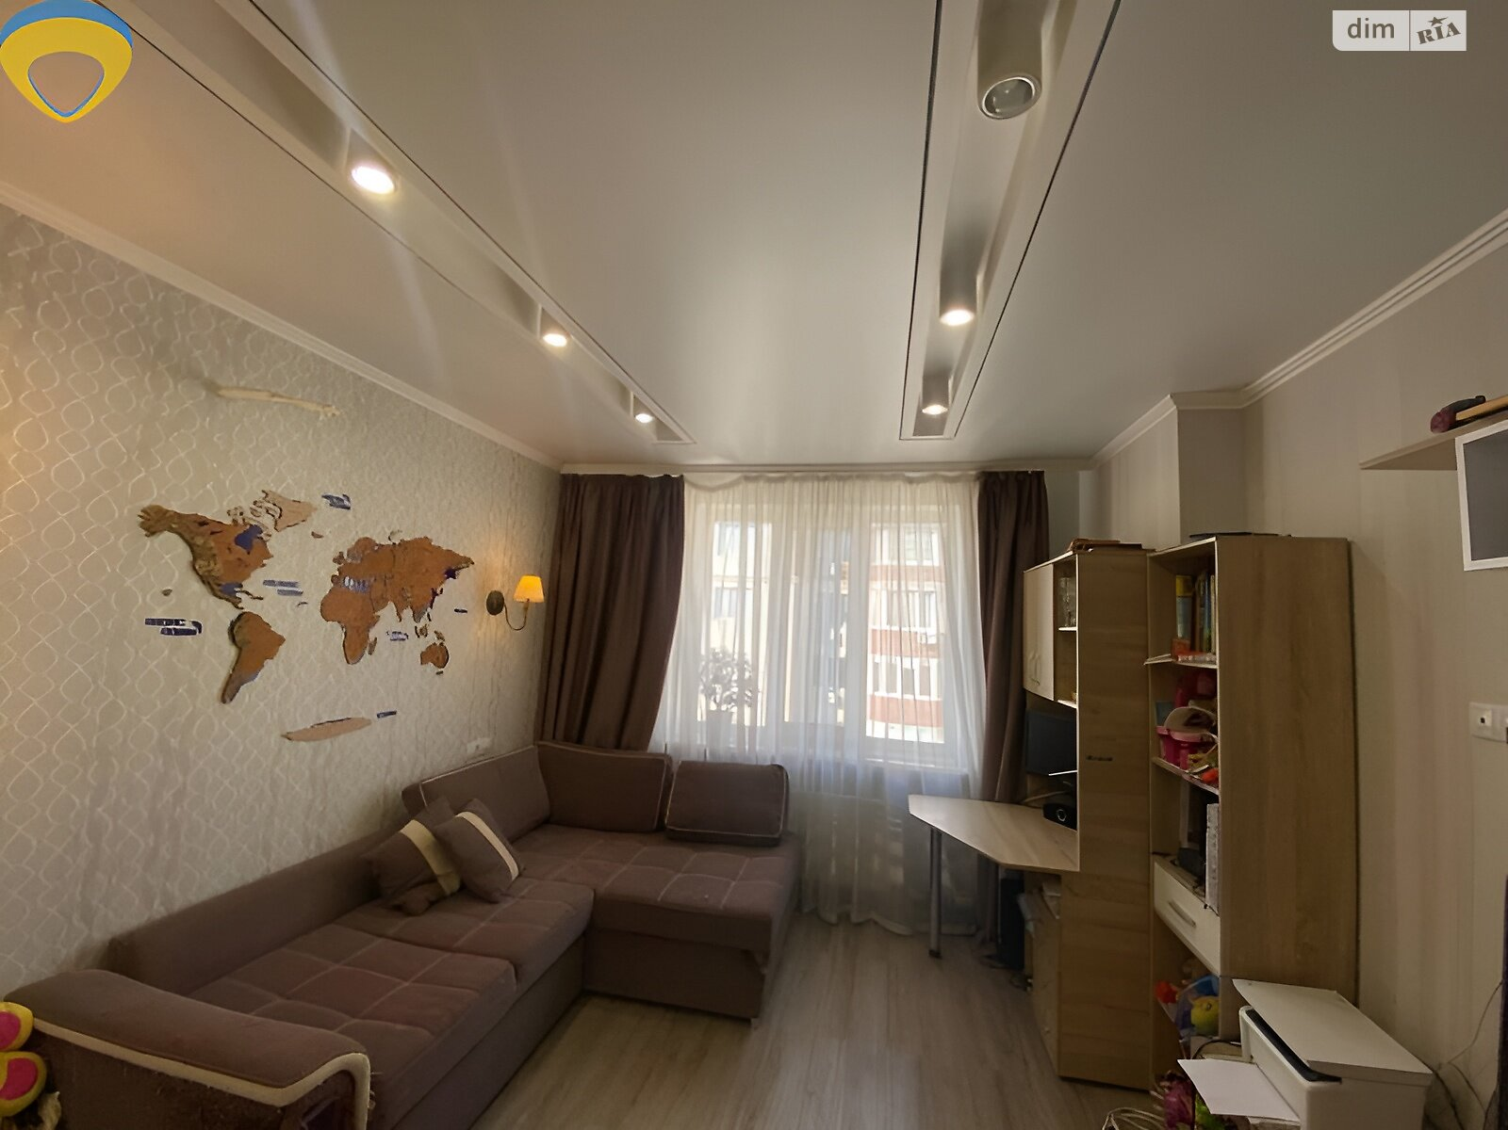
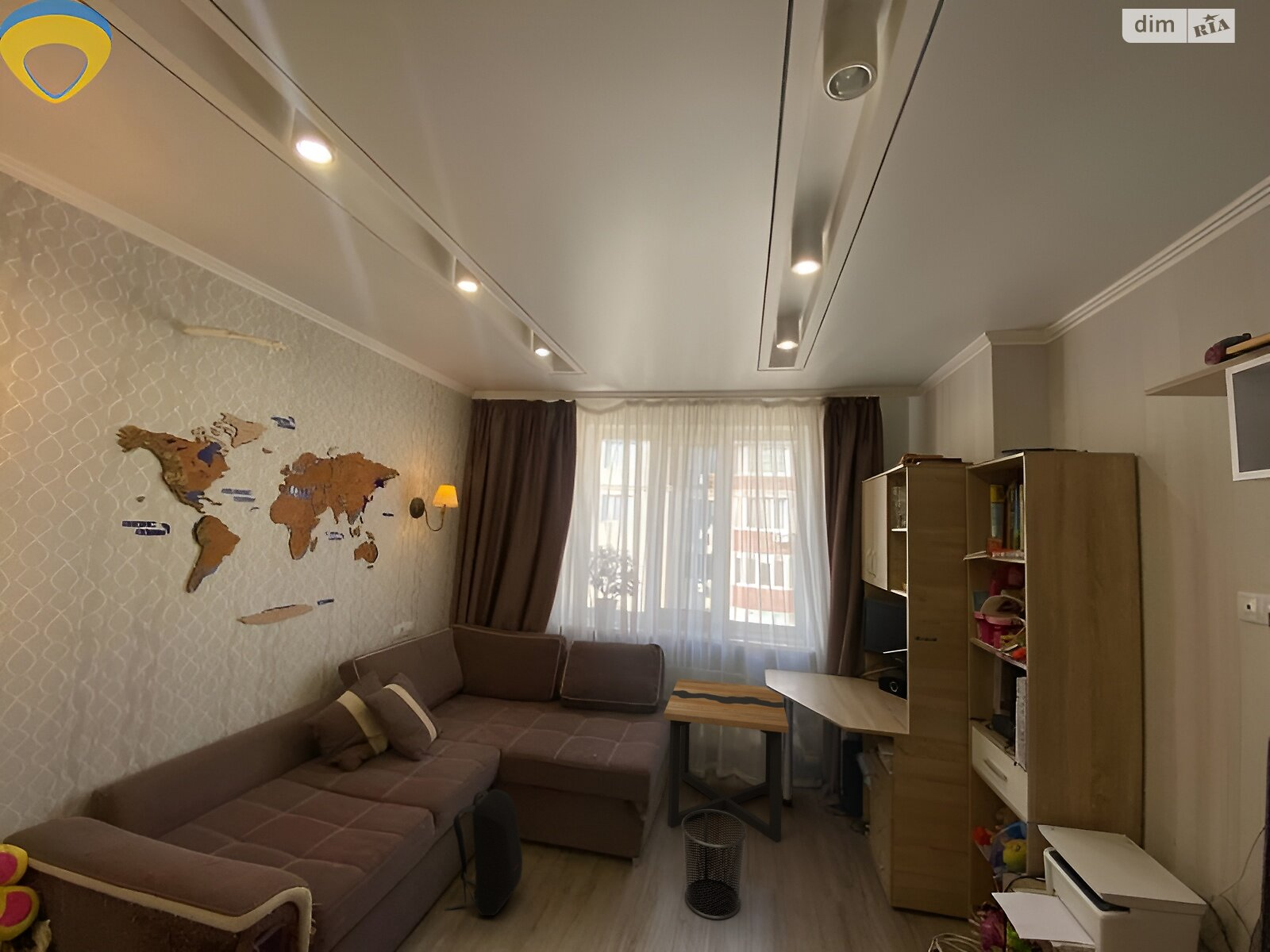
+ side table [663,678,789,844]
+ waste bin [680,809,748,920]
+ backpack [443,789,523,916]
